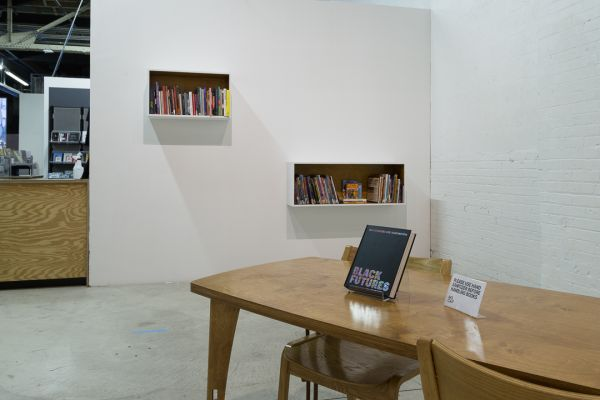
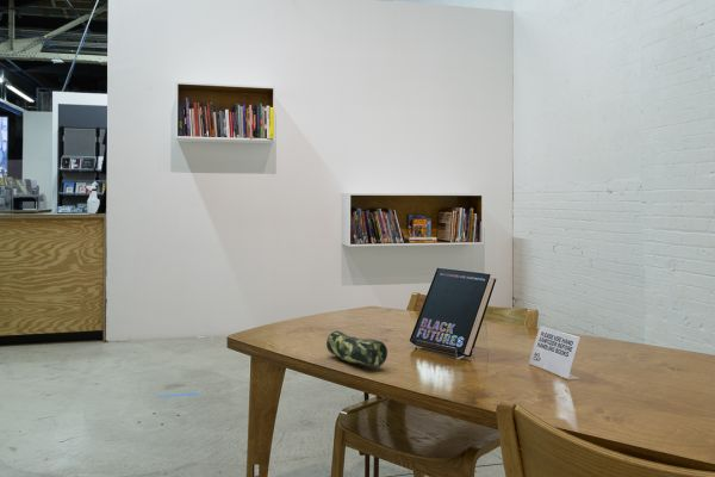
+ pencil case [325,329,388,368]
